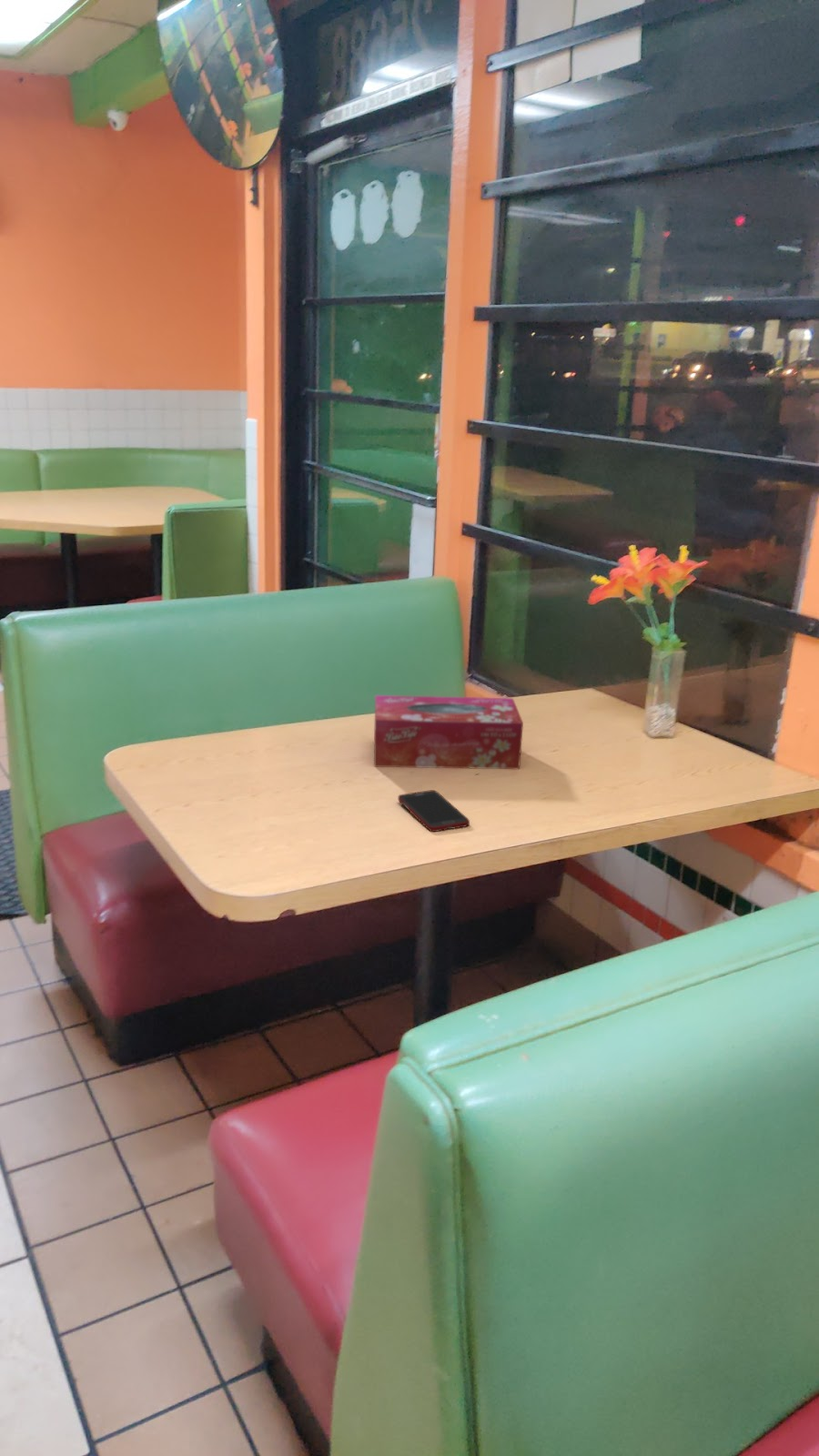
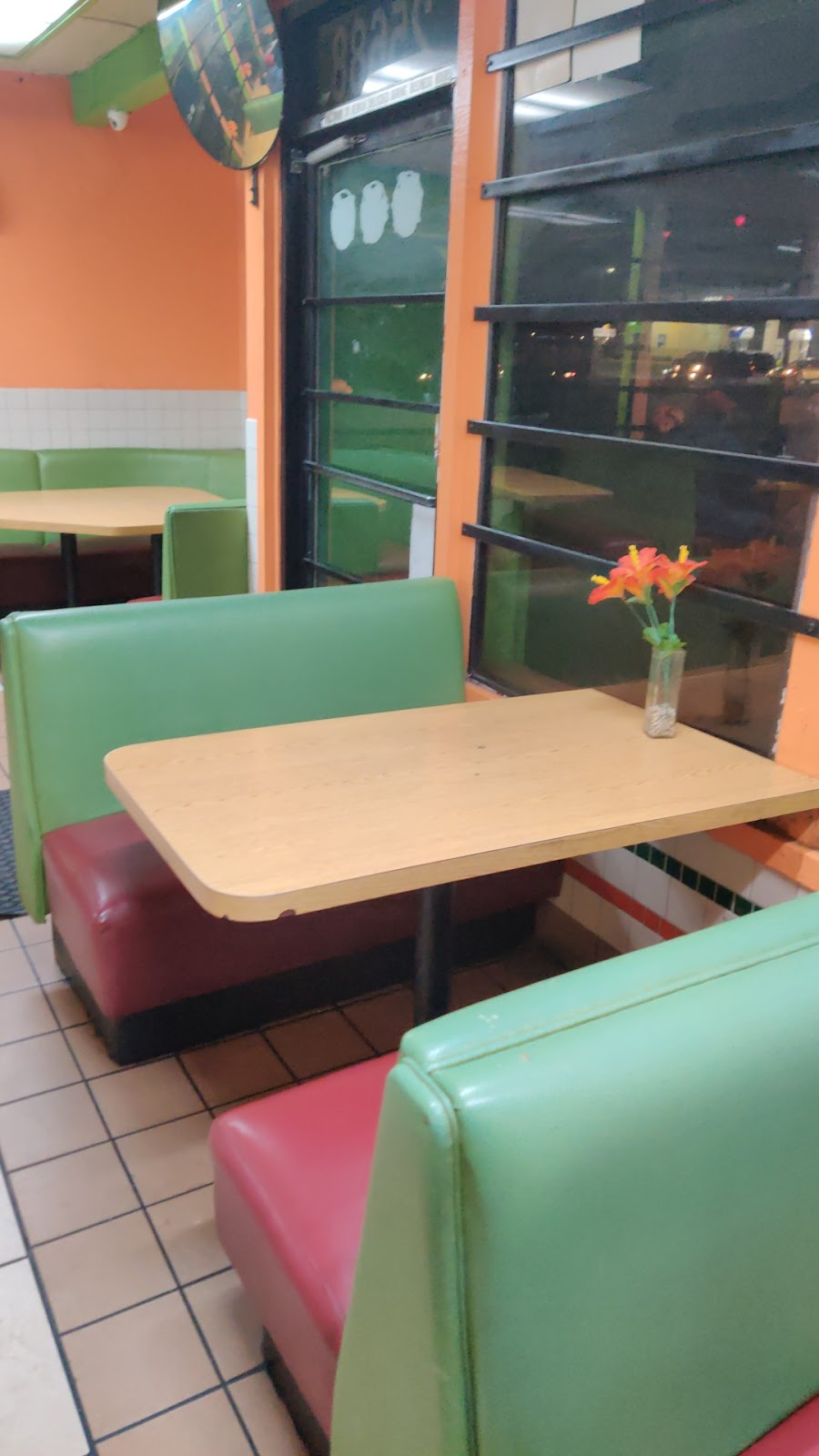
- tissue box [373,694,524,770]
- cell phone [397,789,470,833]
